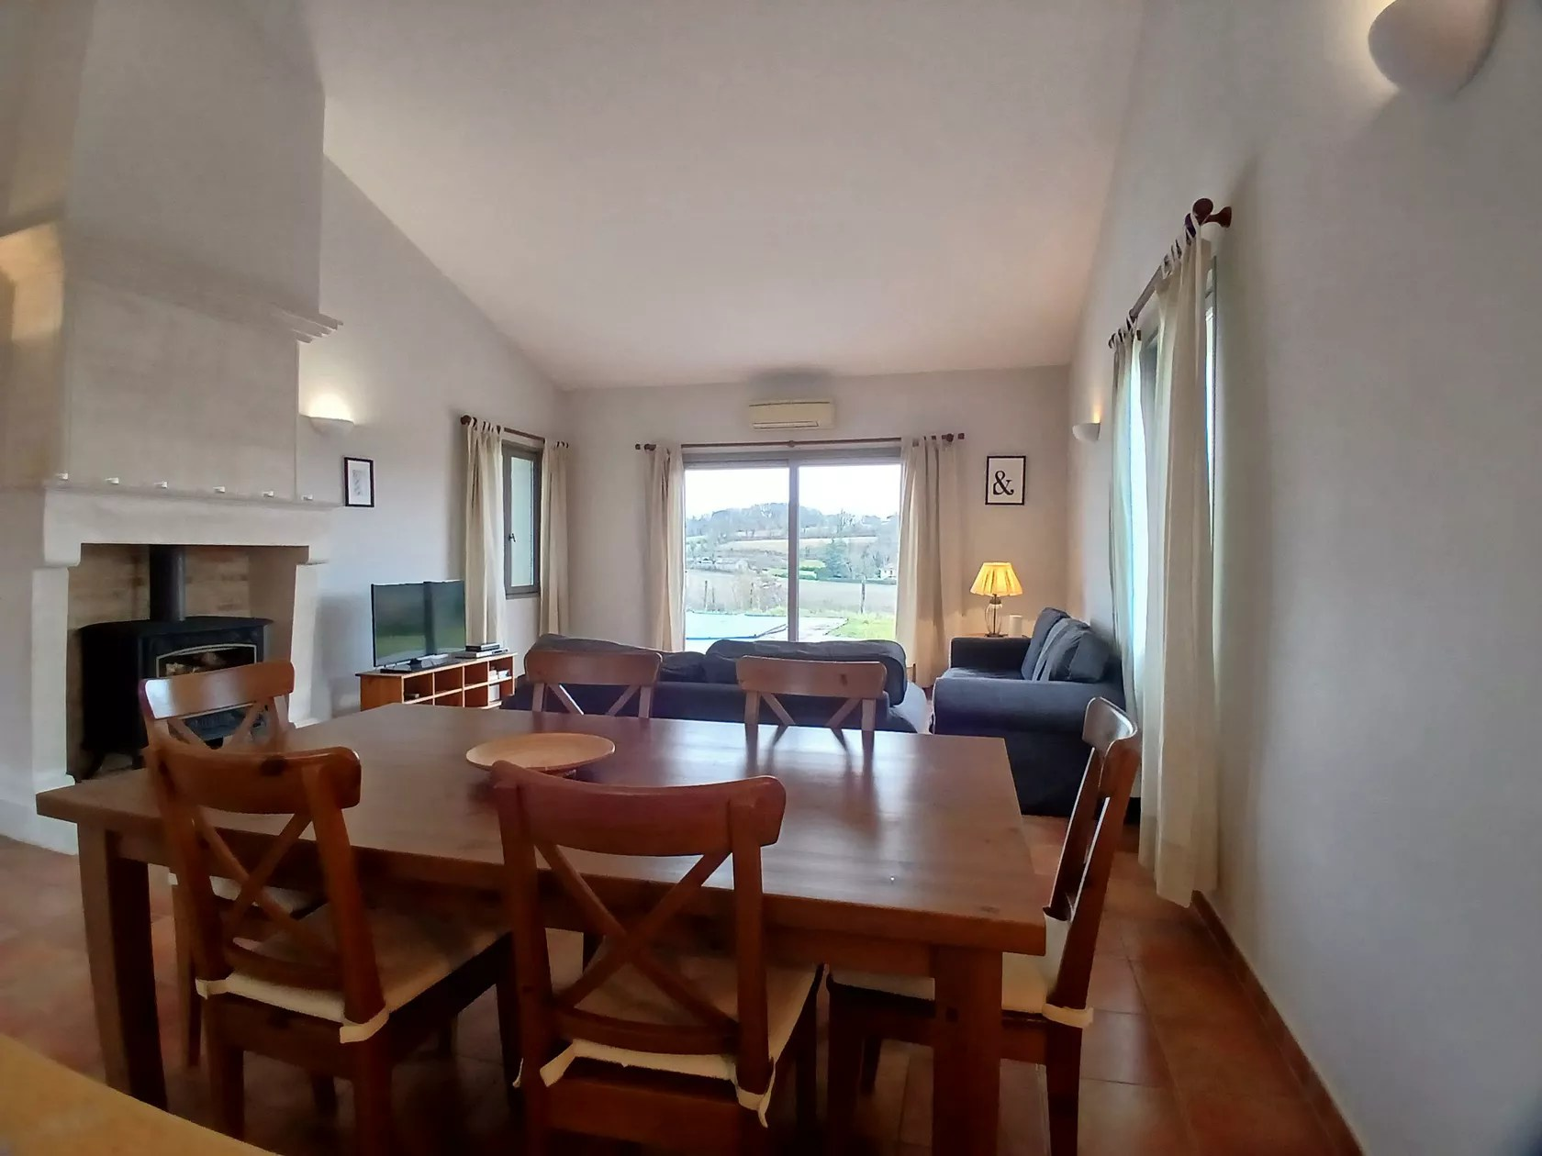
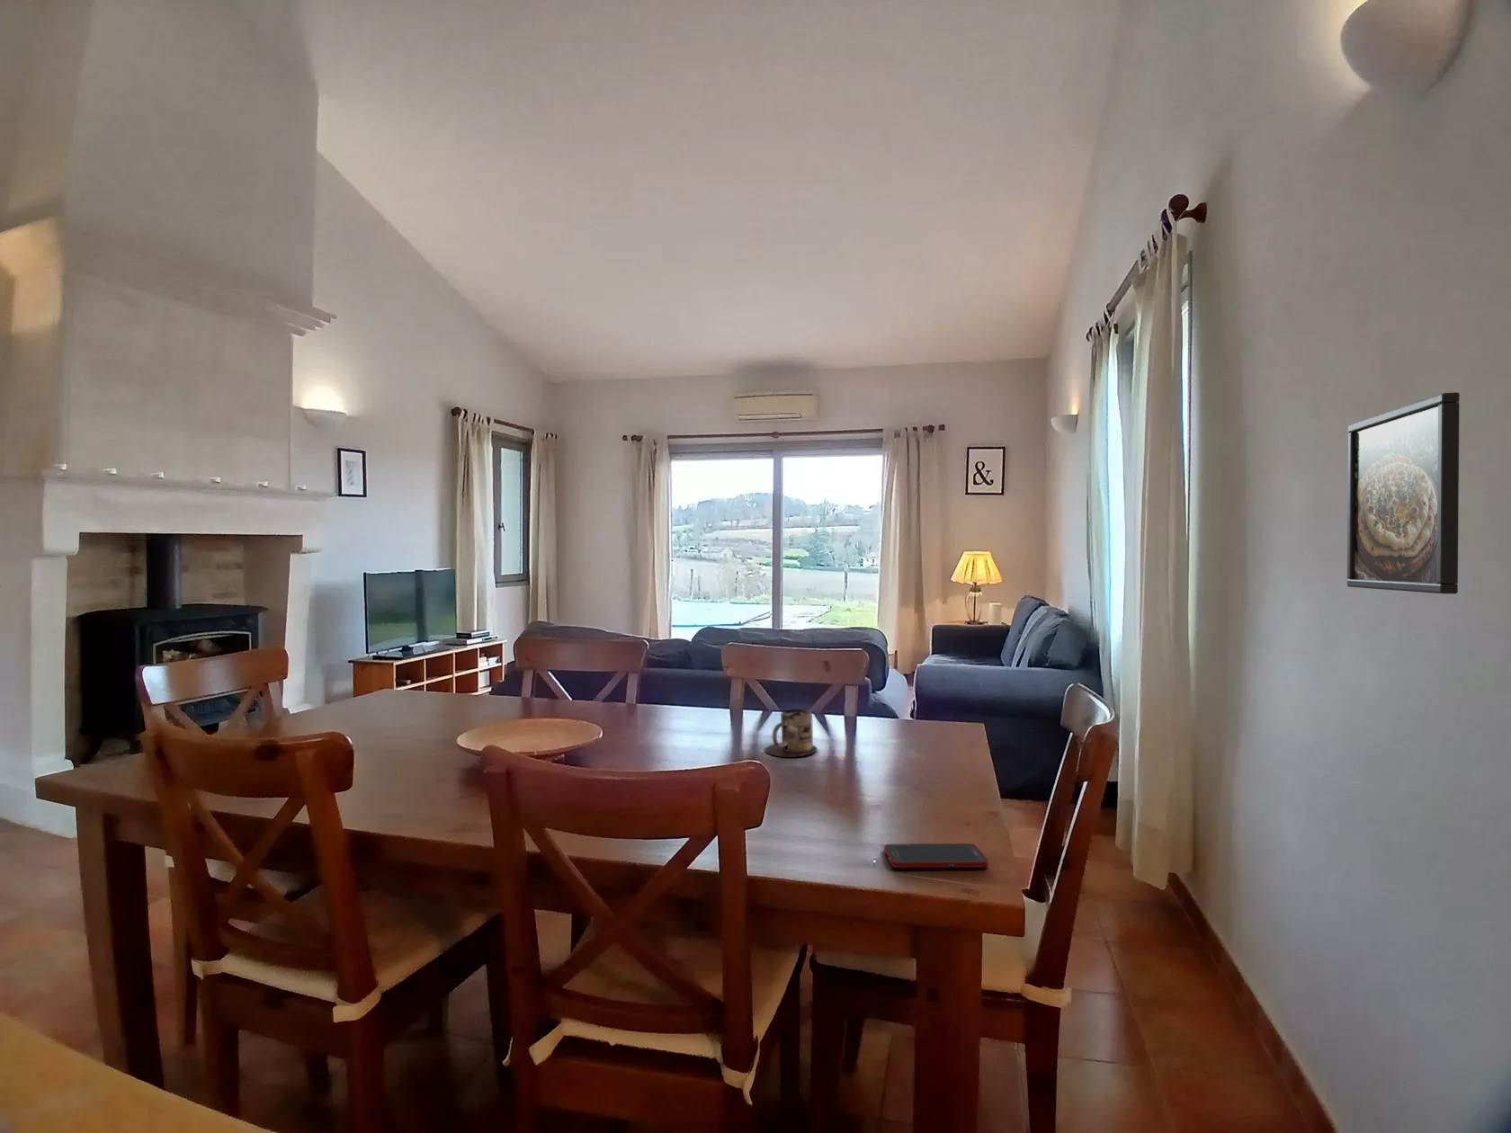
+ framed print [1347,392,1461,594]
+ cell phone [883,843,990,869]
+ mug [764,708,819,758]
